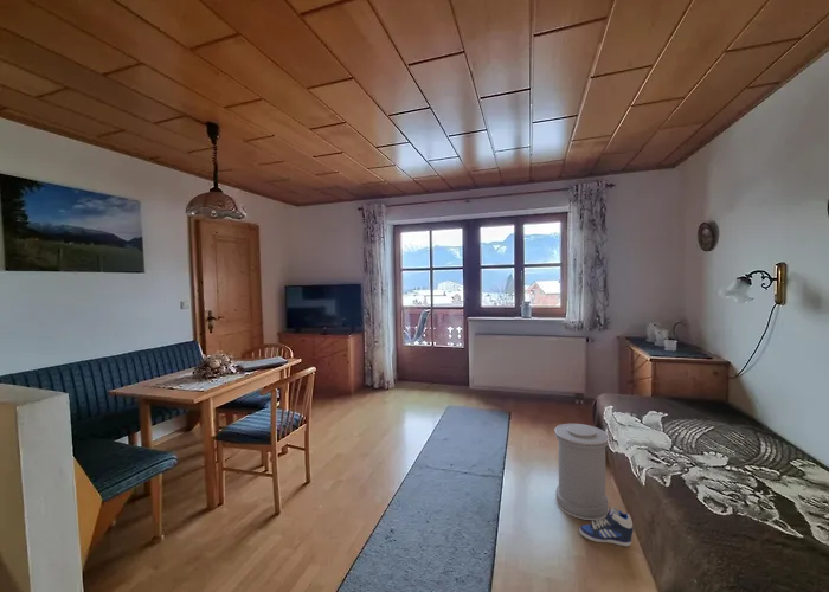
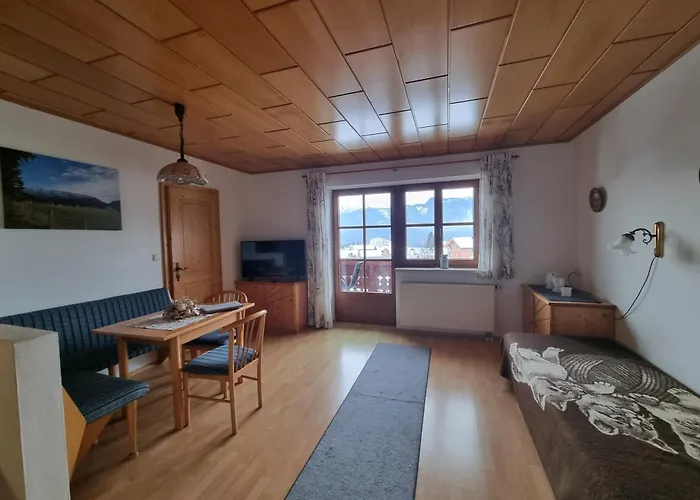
- sneaker [579,506,635,547]
- trash can [553,423,610,521]
